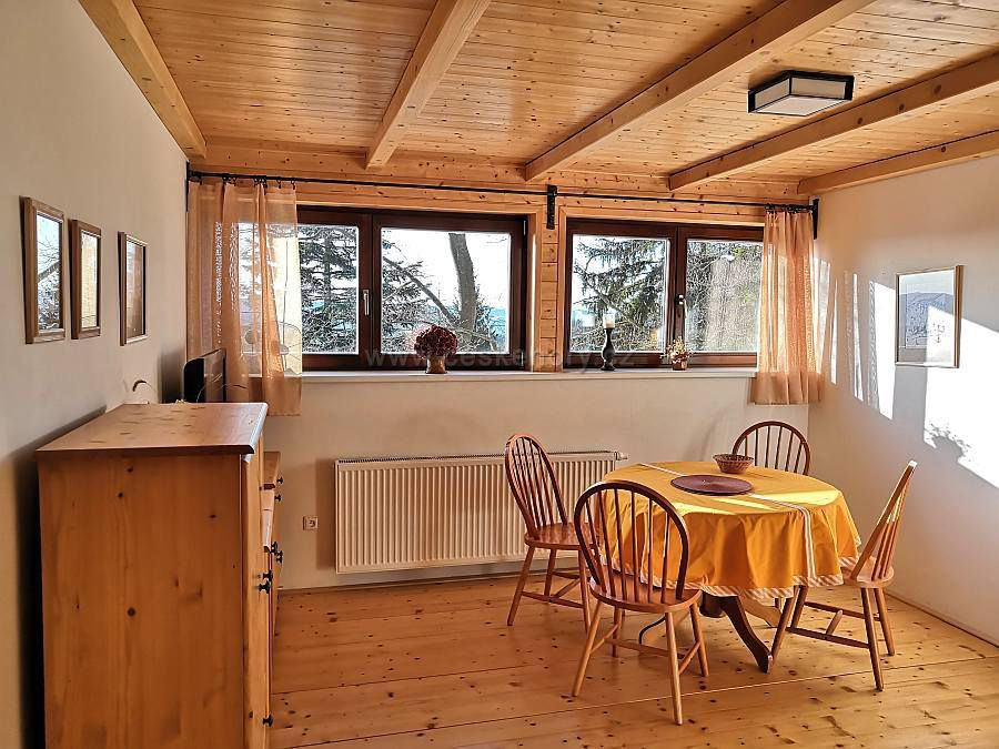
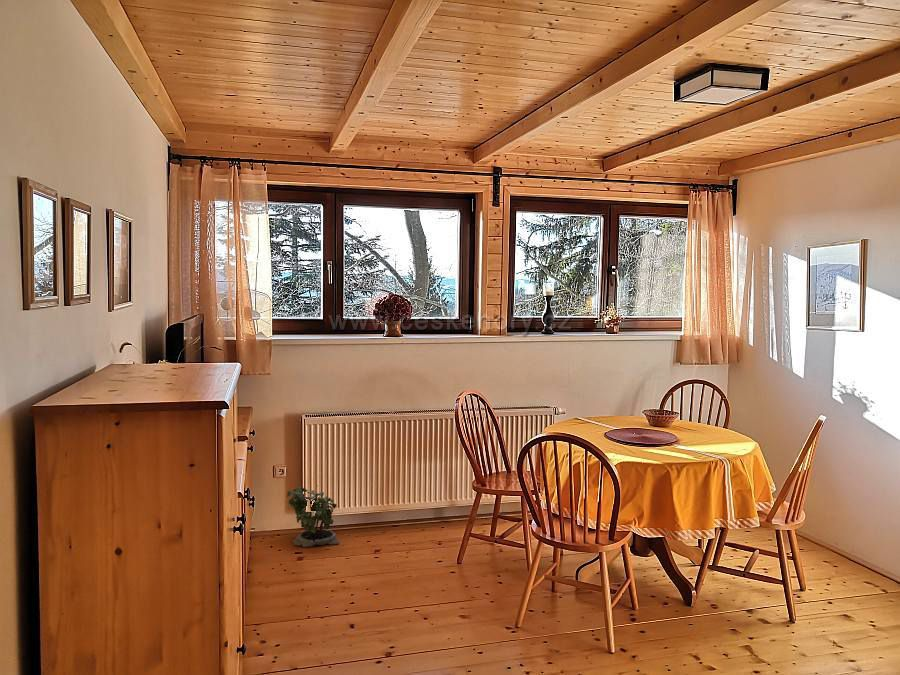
+ potted plant [286,484,340,548]
